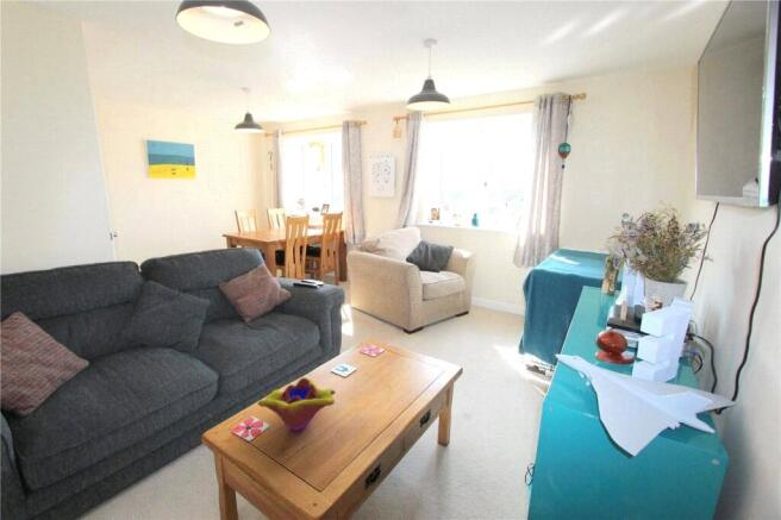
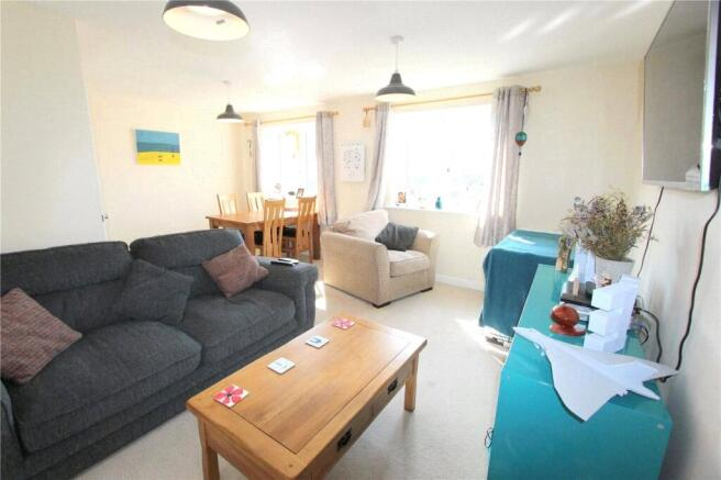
- decorative bowl [256,376,337,432]
